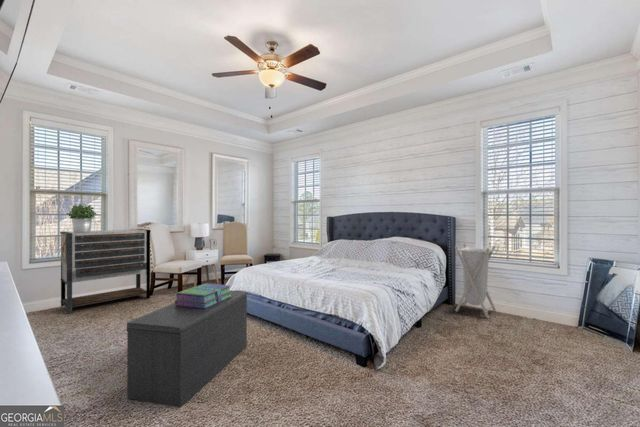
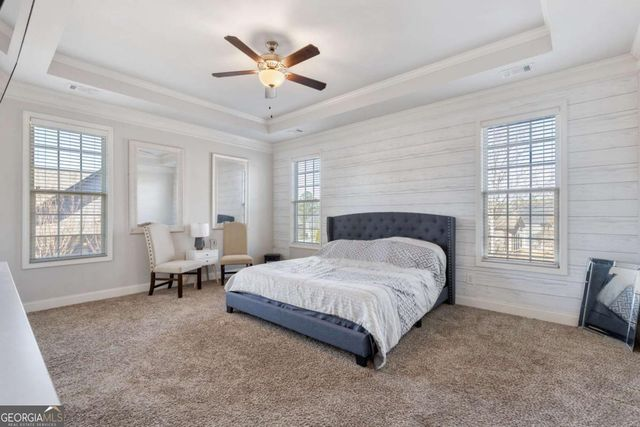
- potted plant [64,203,97,232]
- stack of books [174,282,232,308]
- dresser [59,228,152,315]
- bench [125,290,248,408]
- laundry hamper [454,243,497,319]
